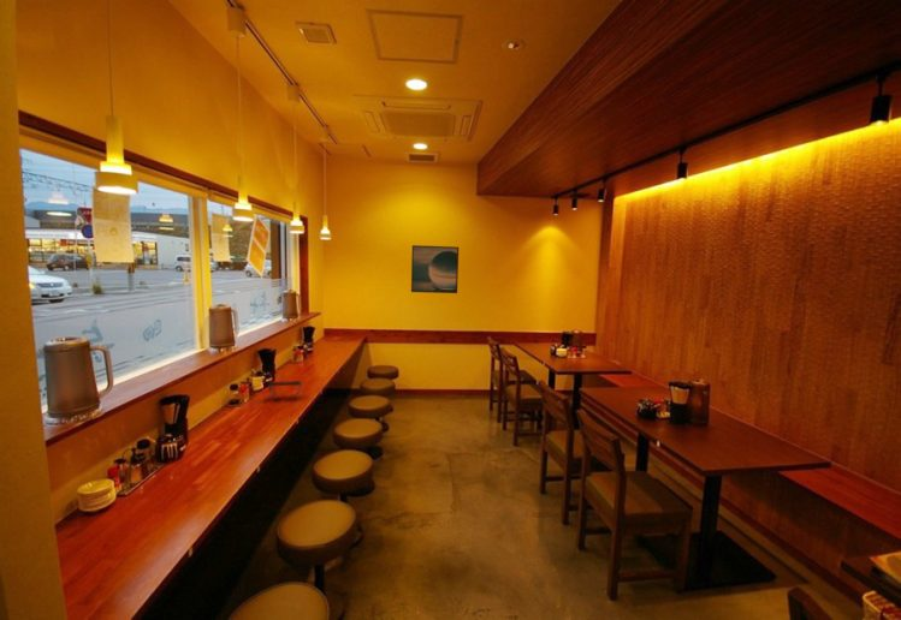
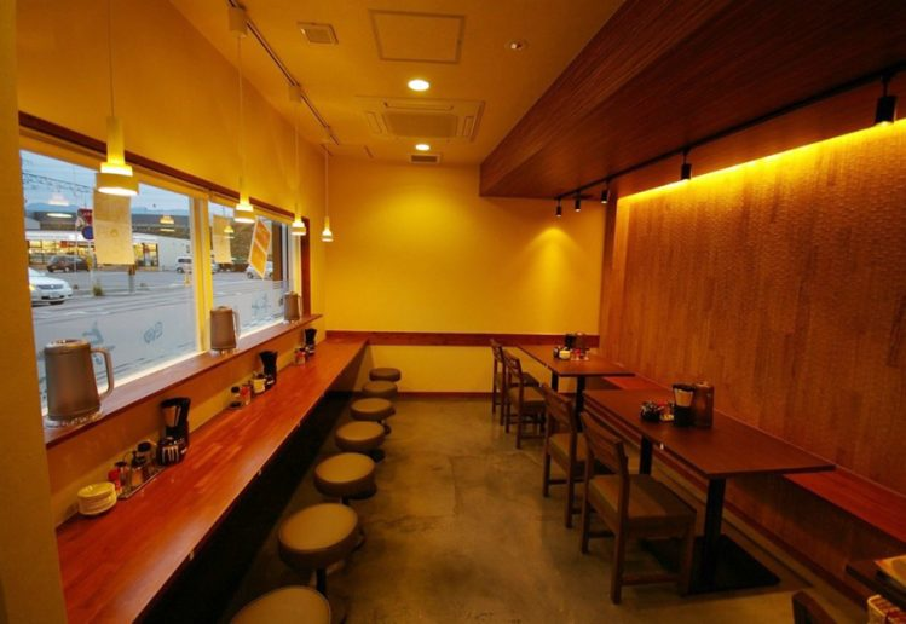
- napkin holder [267,380,303,401]
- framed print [410,244,460,294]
